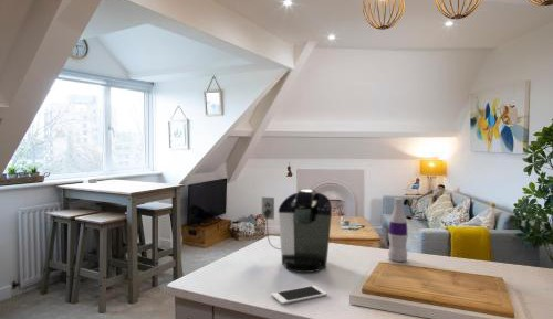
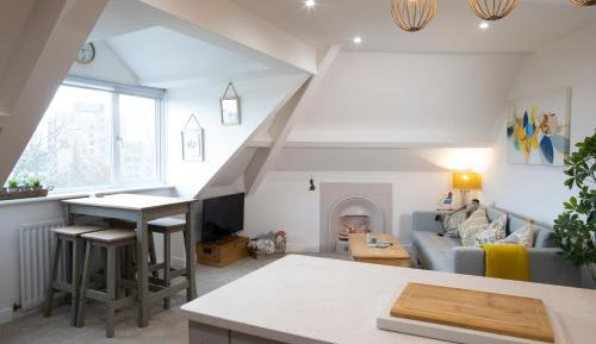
- cell phone [270,284,328,306]
- bottle [387,196,409,263]
- coffee maker [261,188,333,274]
